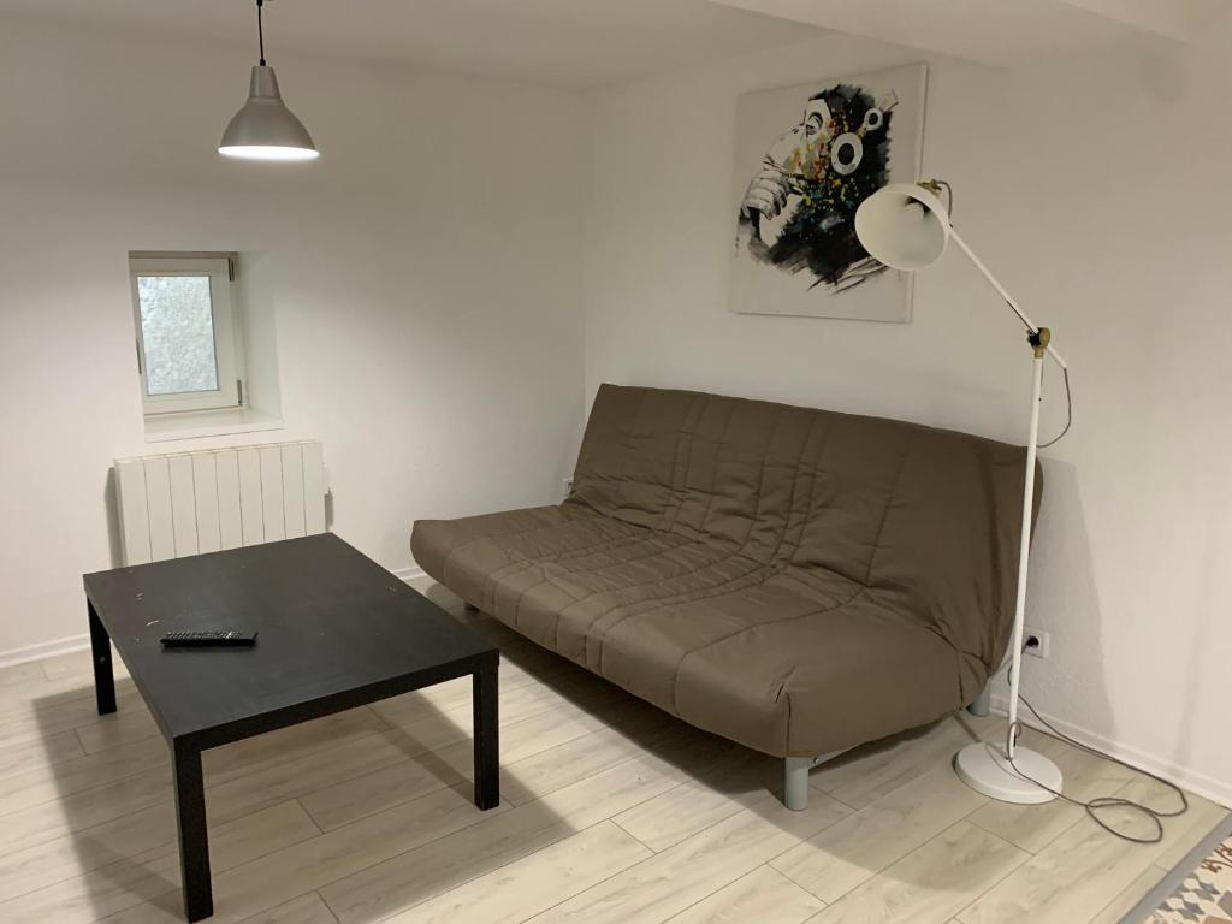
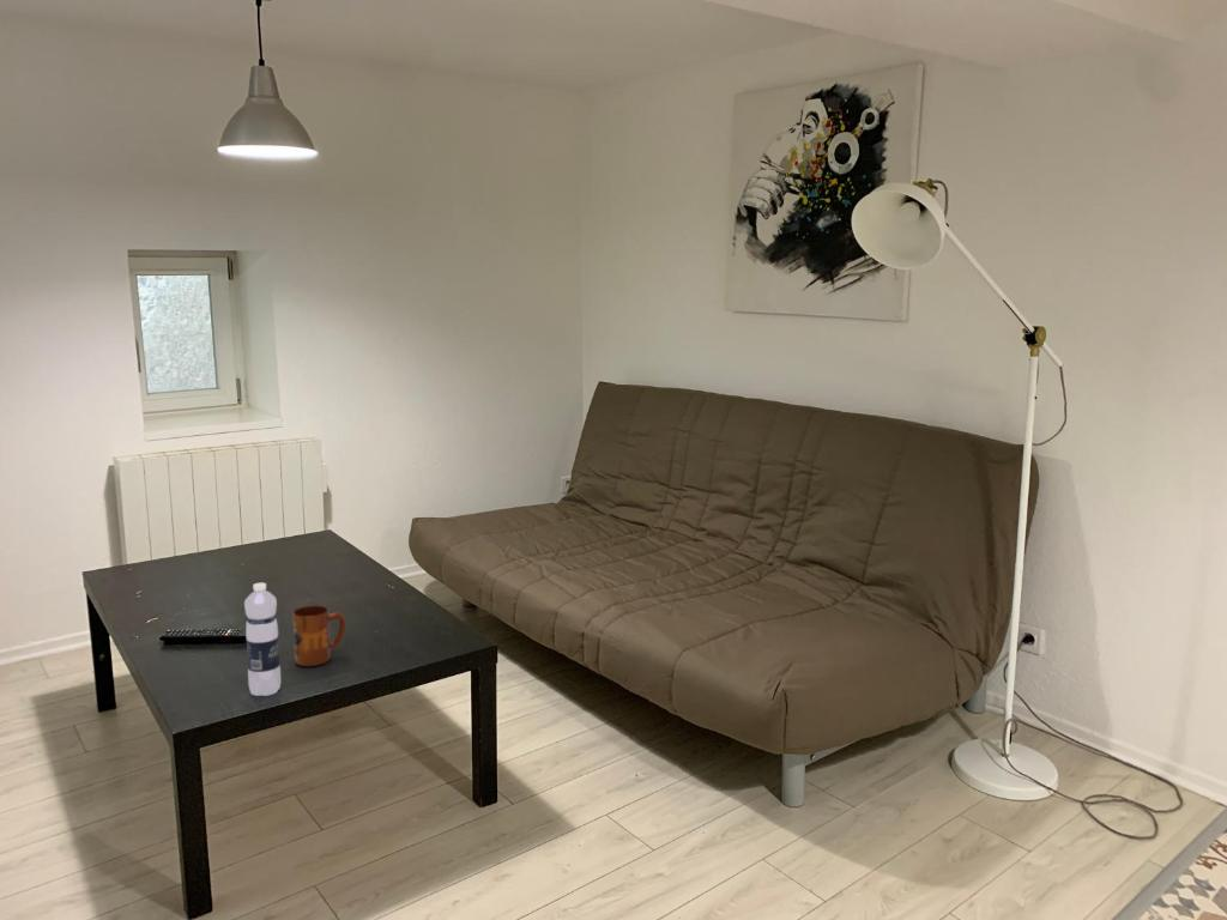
+ mug [291,604,347,667]
+ water bottle [243,582,282,697]
